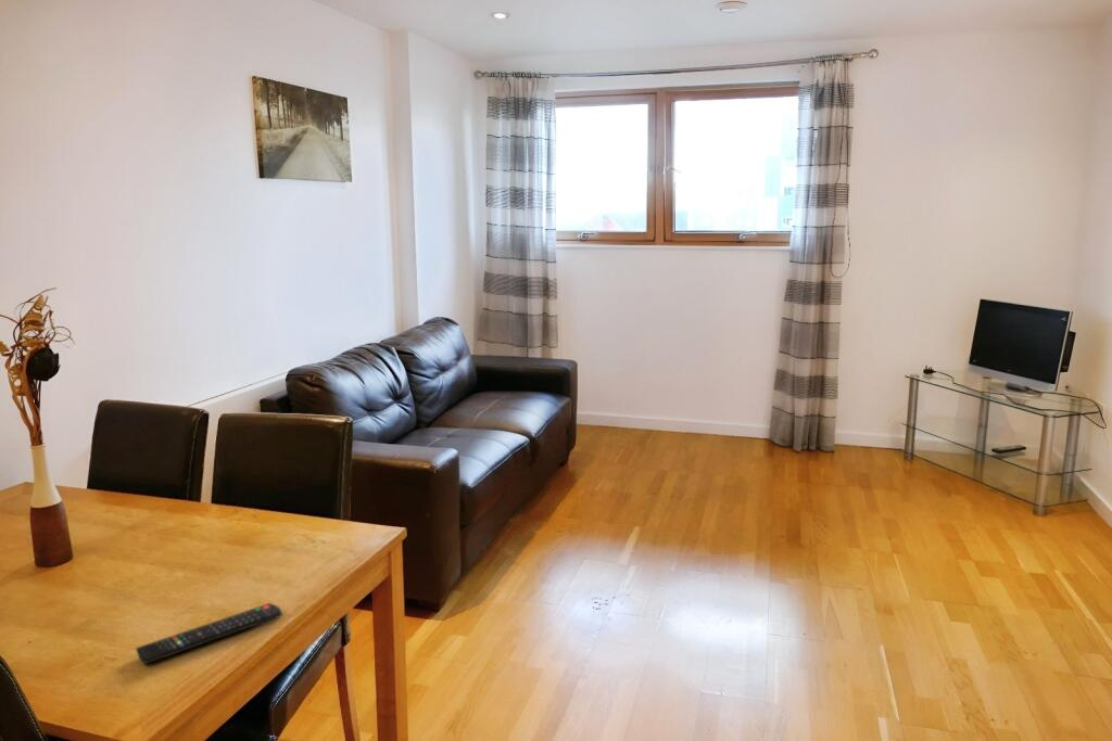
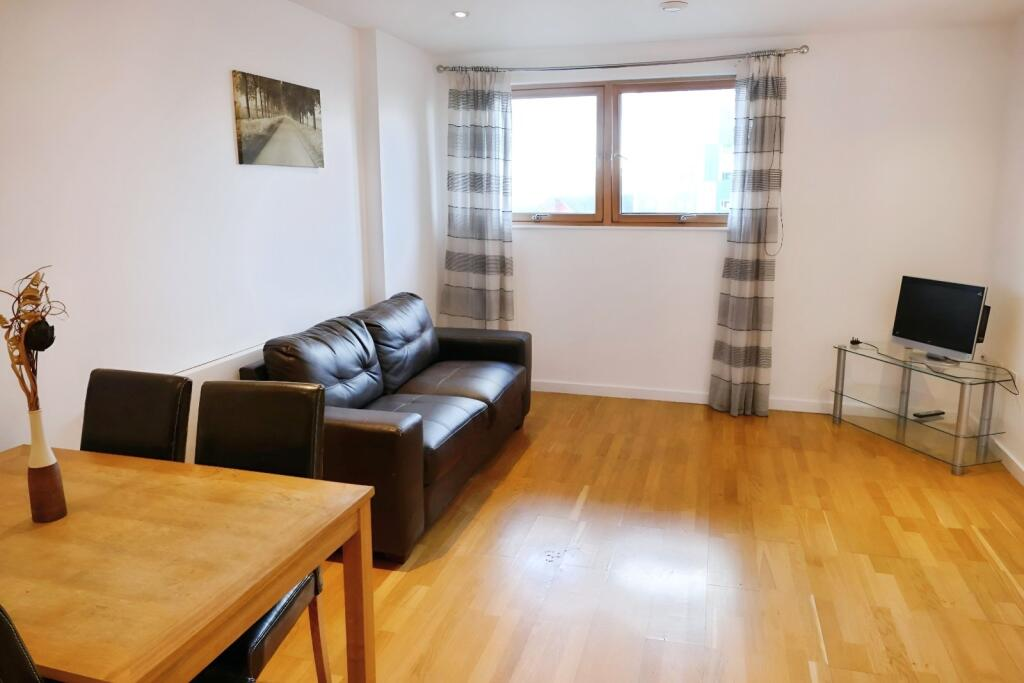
- remote control [135,602,283,665]
